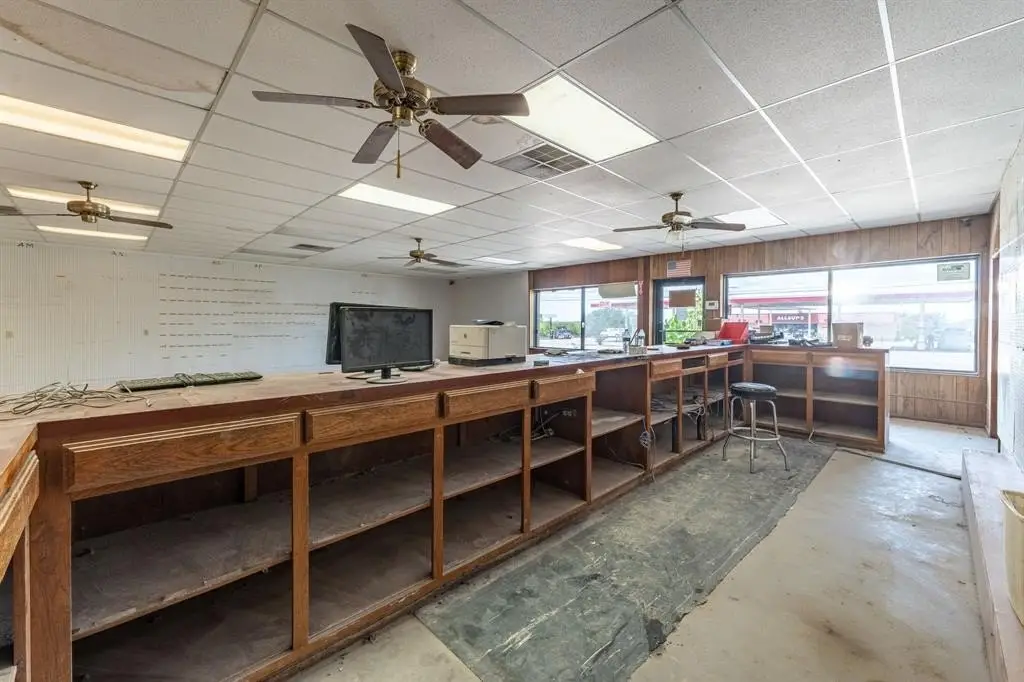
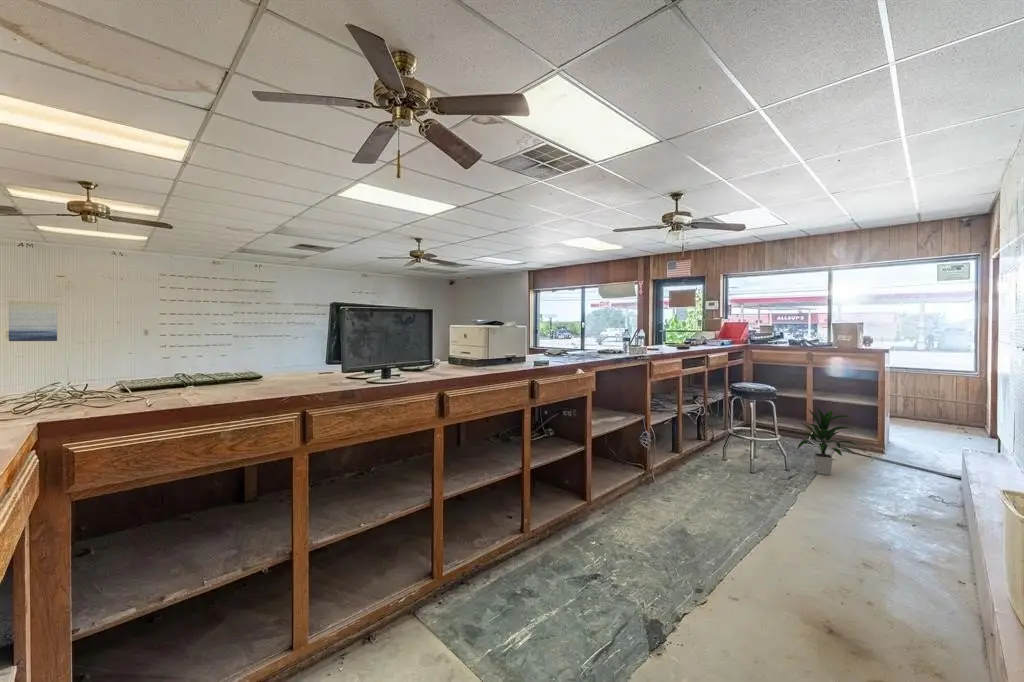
+ wall art [8,300,58,342]
+ indoor plant [796,407,860,476]
